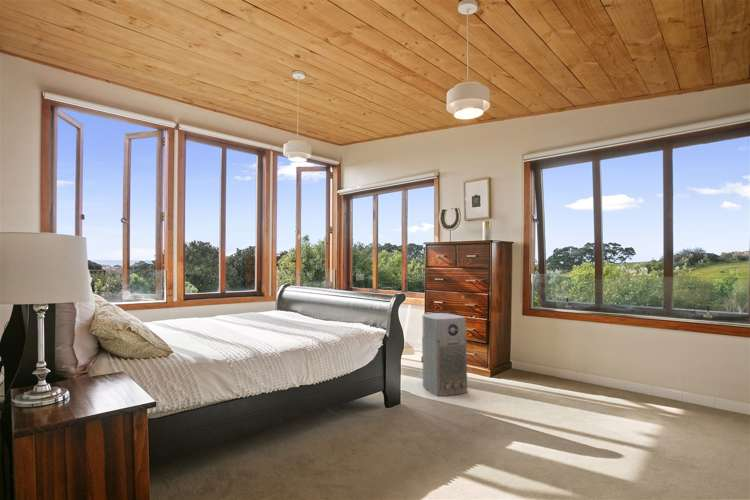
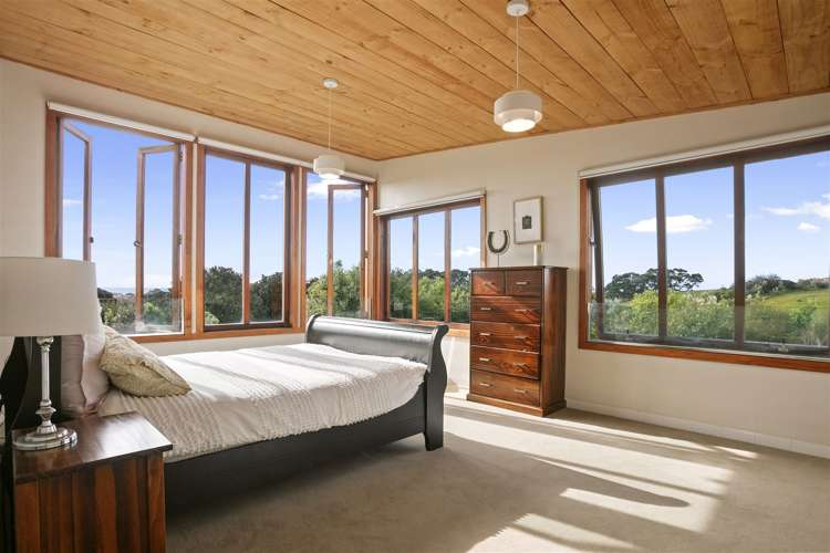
- air purifier [421,312,469,397]
